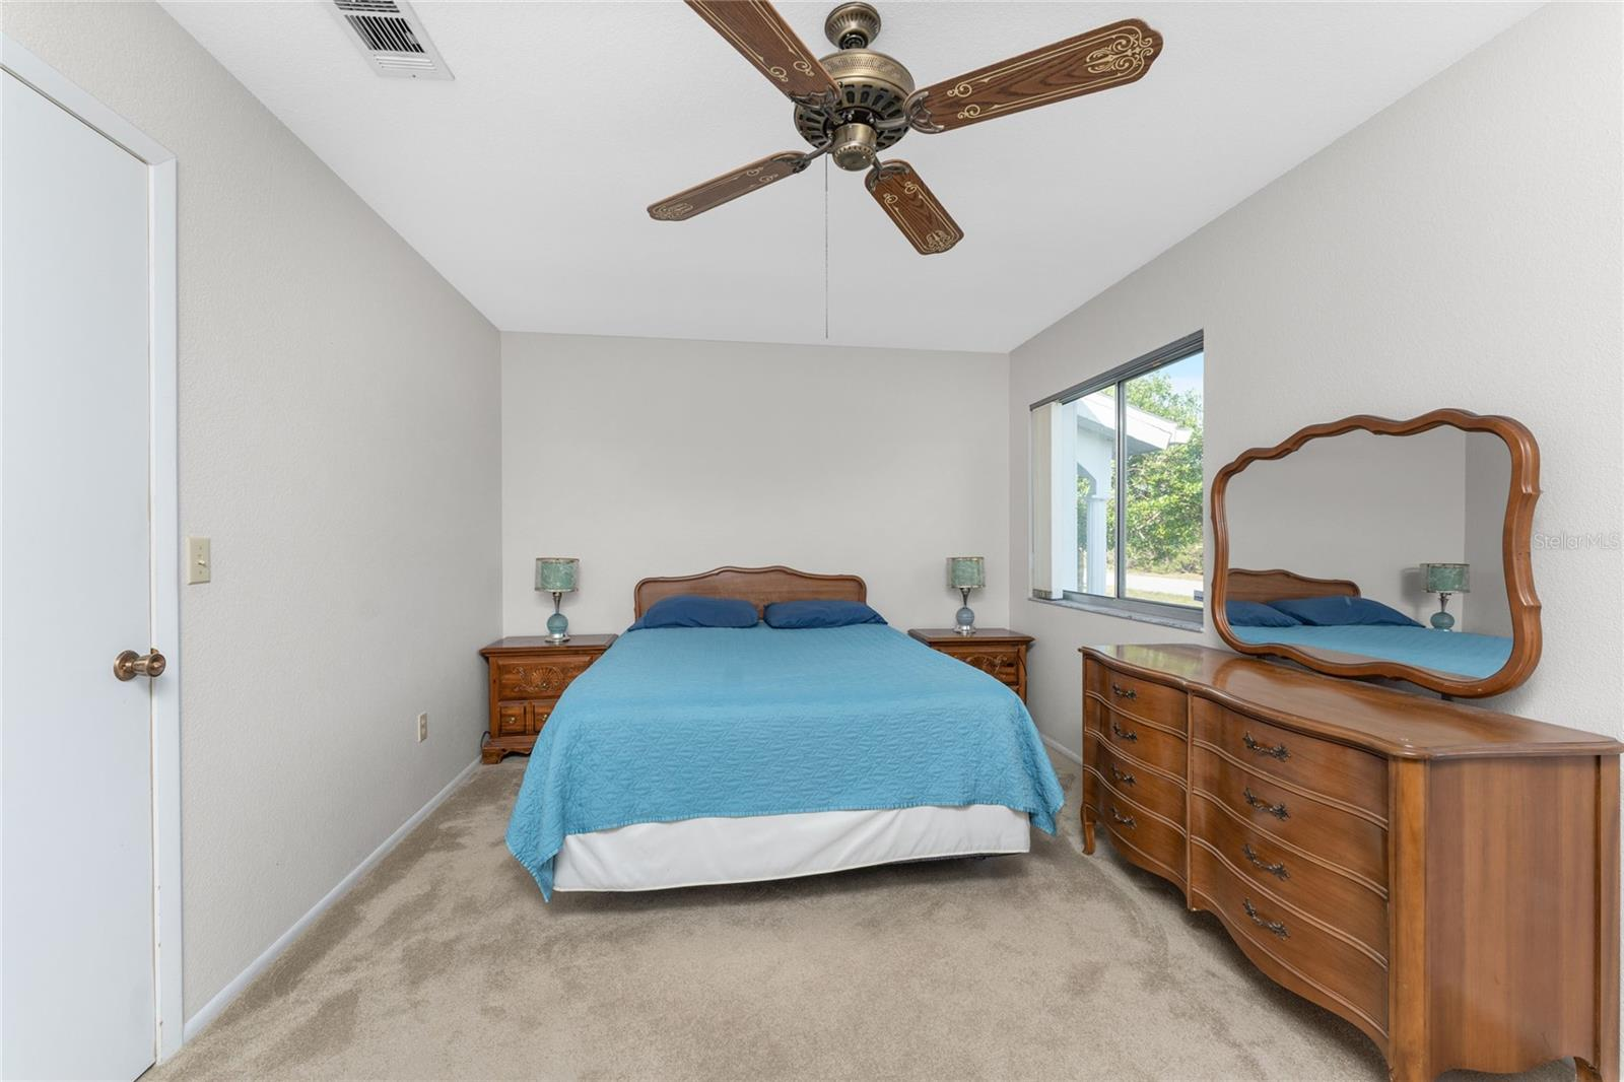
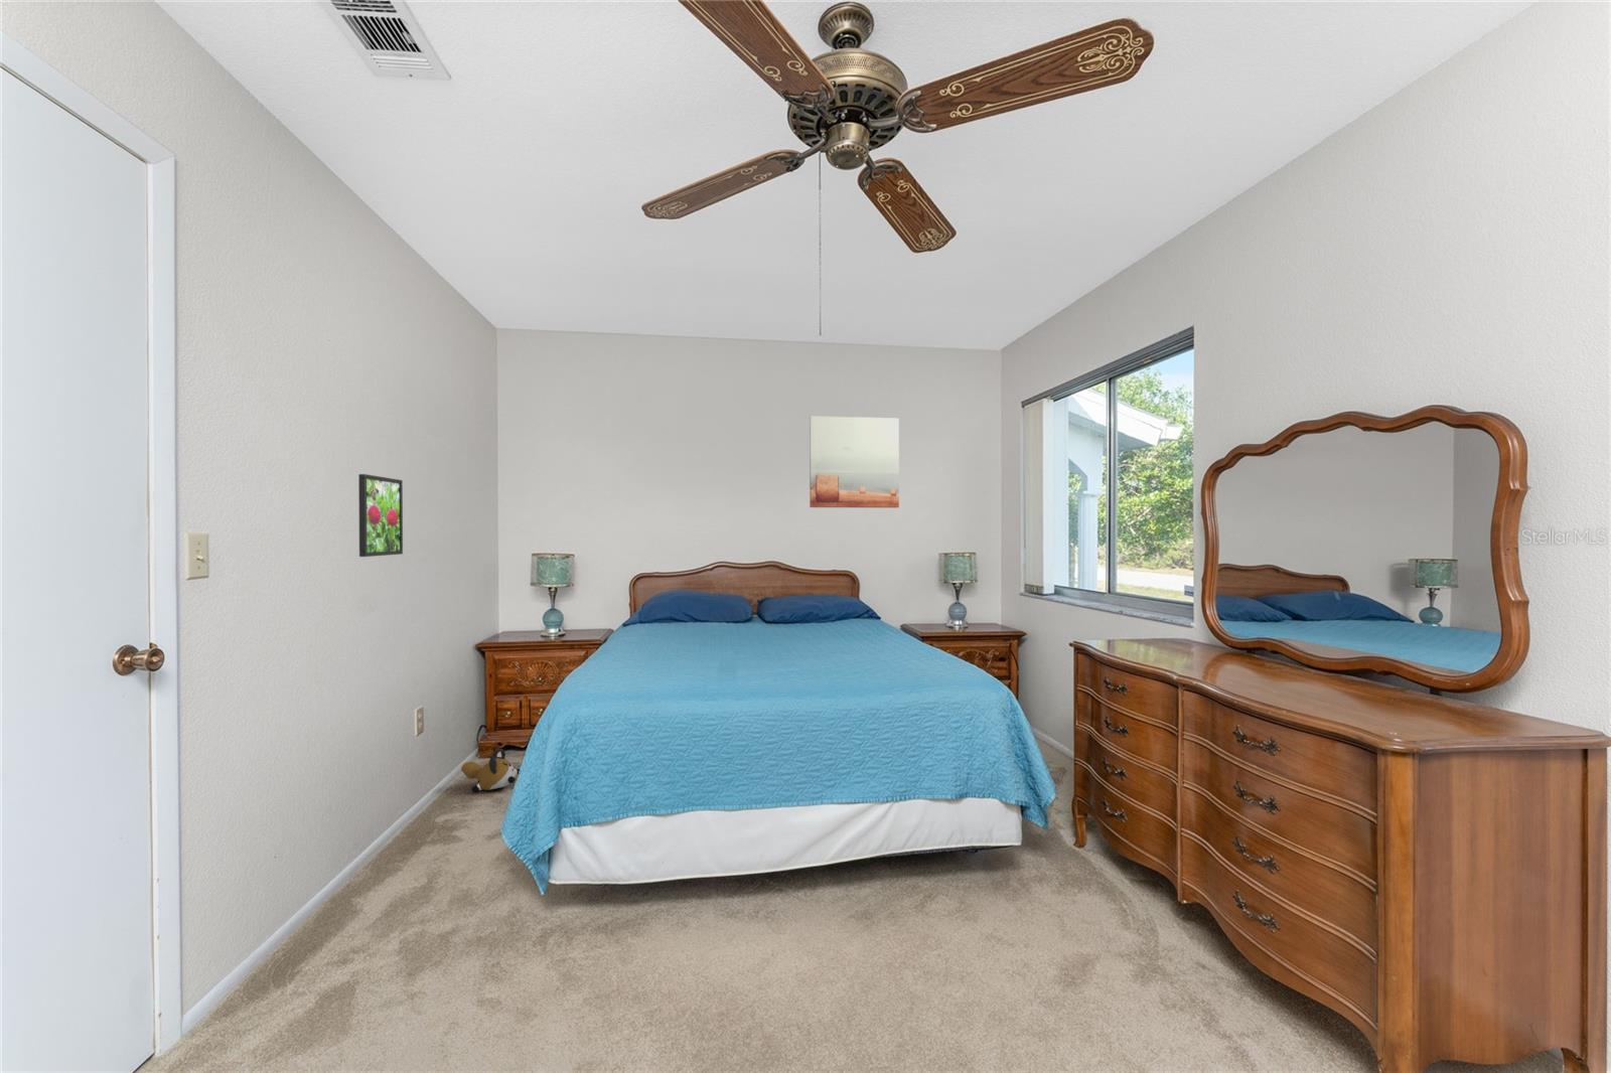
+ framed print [357,473,404,558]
+ wall art [808,416,901,508]
+ plush toy [459,748,521,792]
